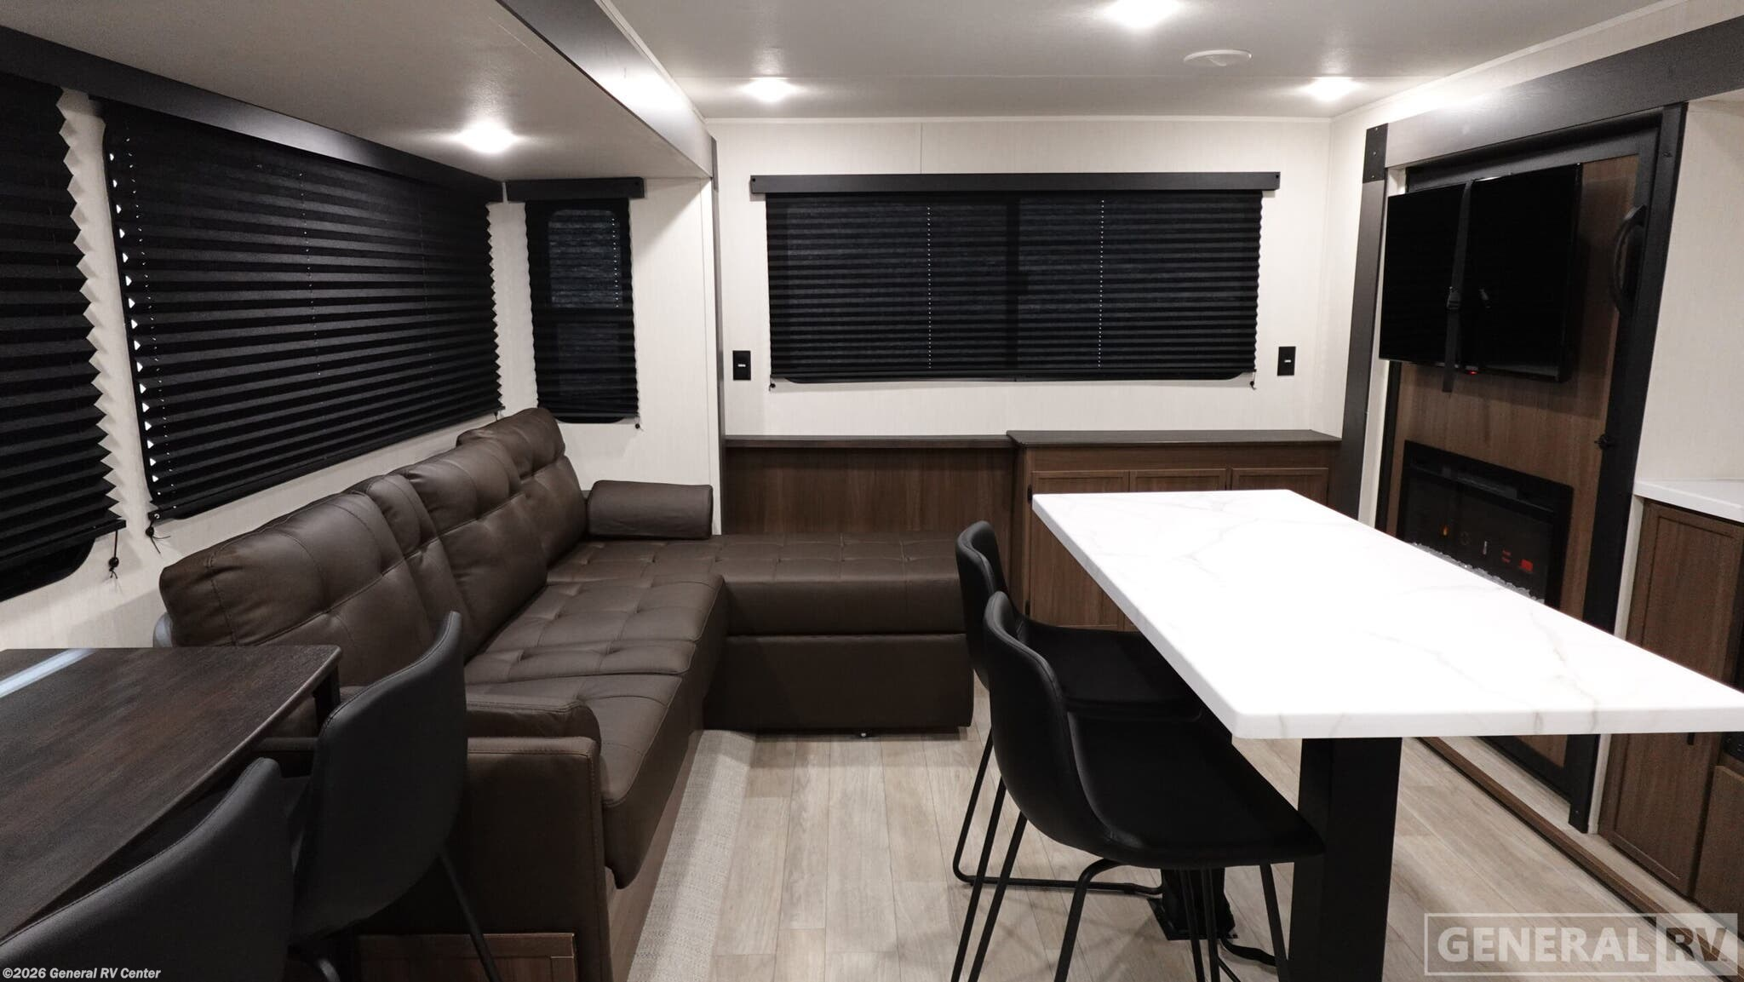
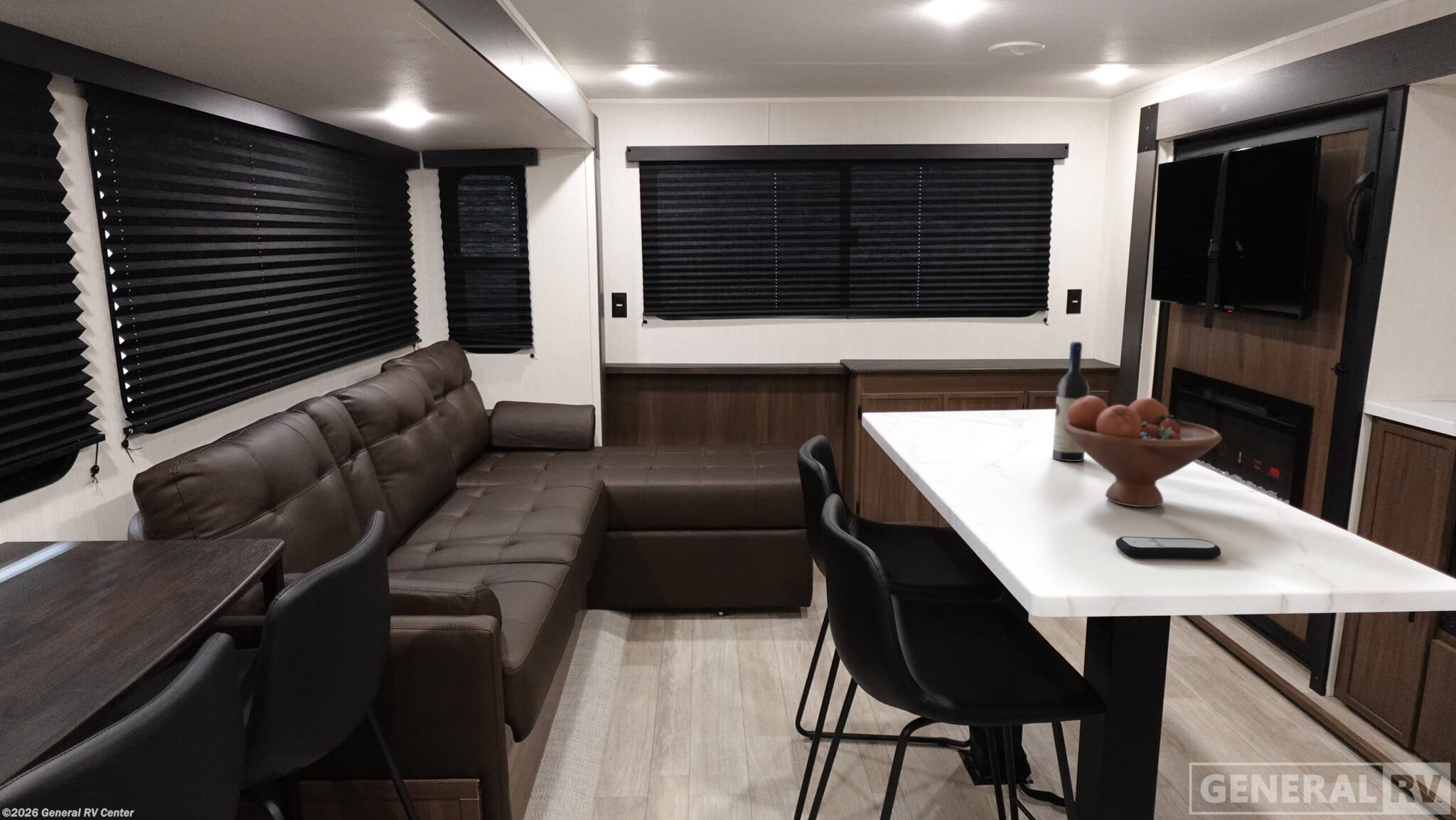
+ fruit bowl [1064,395,1223,508]
+ wine bottle [1051,341,1090,462]
+ remote control [1115,536,1221,560]
